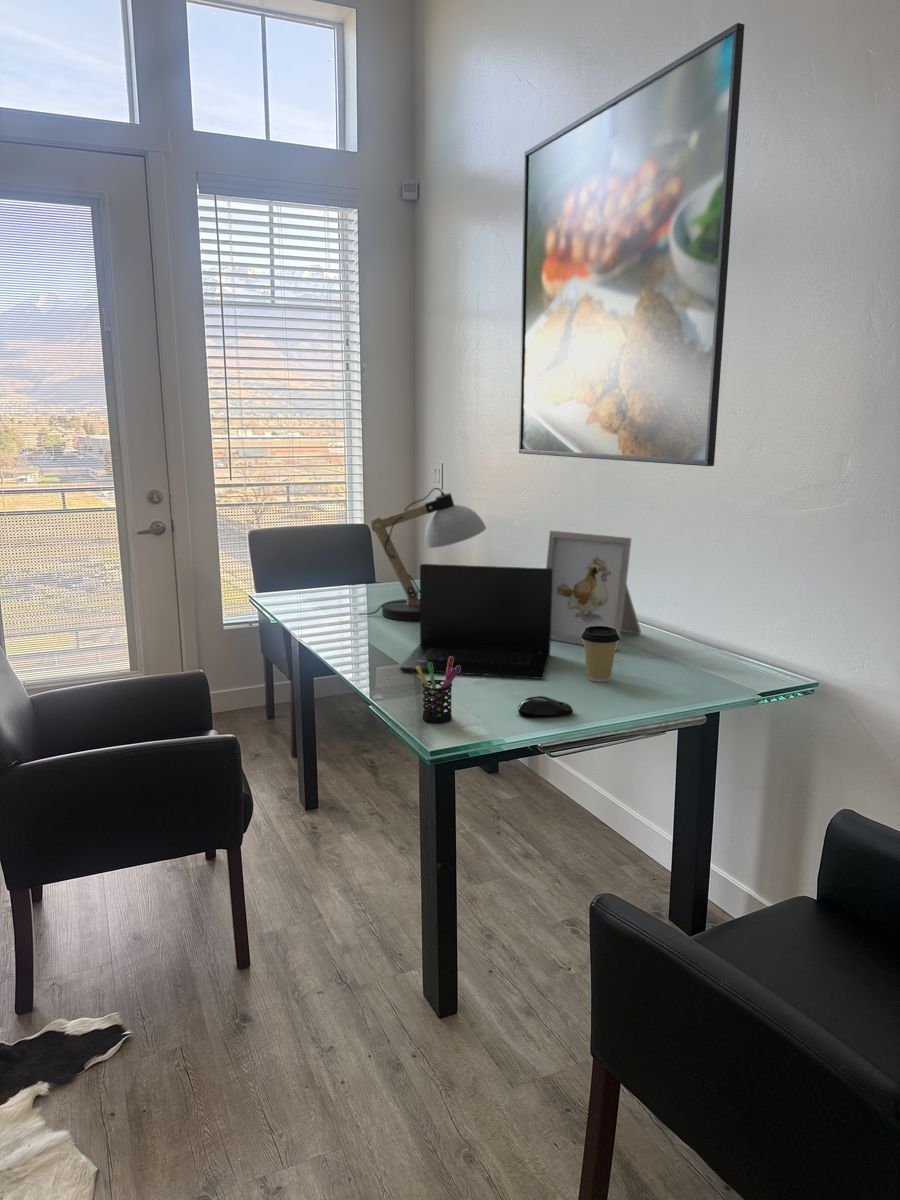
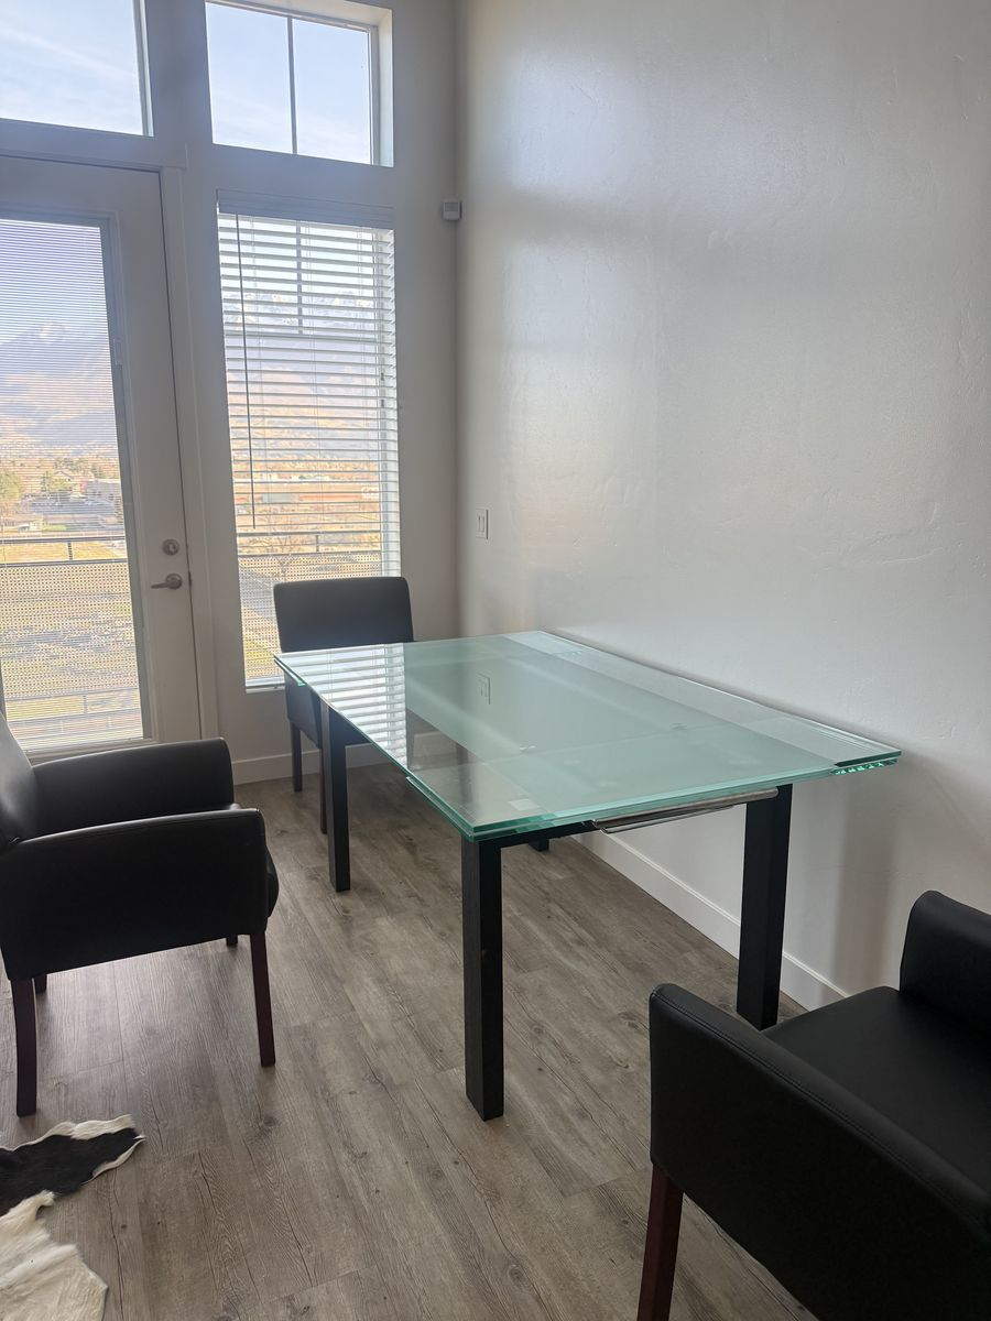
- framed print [518,22,745,467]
- picture frame [545,530,642,652]
- computer mouse [516,695,574,719]
- coffee cup [581,626,621,683]
- laptop [399,563,553,680]
- desk lamp [358,487,487,621]
- pen holder [416,657,460,724]
